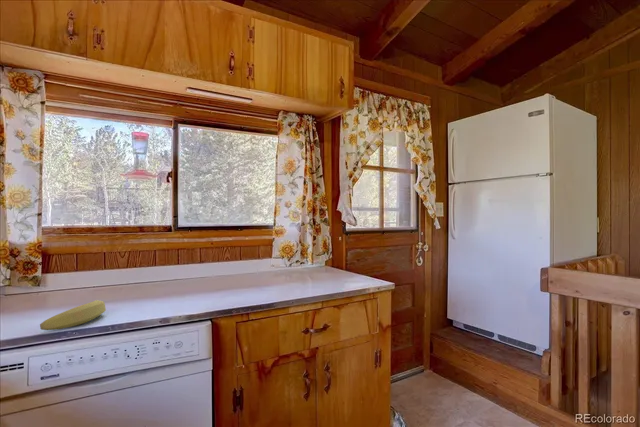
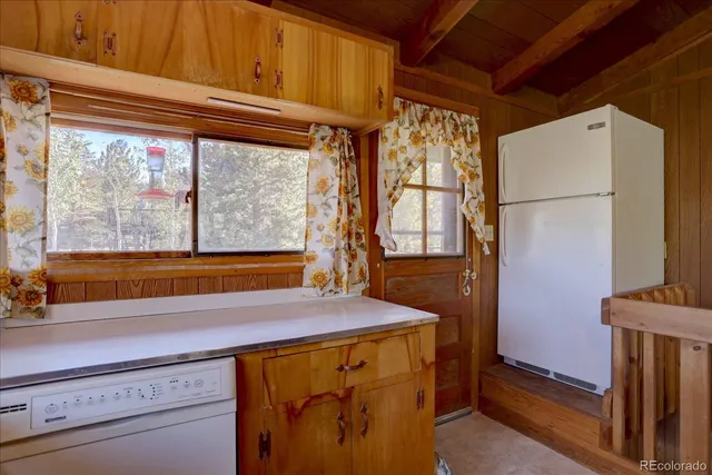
- banana [39,299,107,331]
